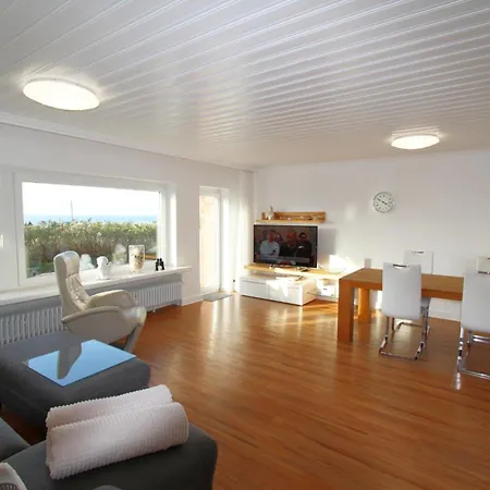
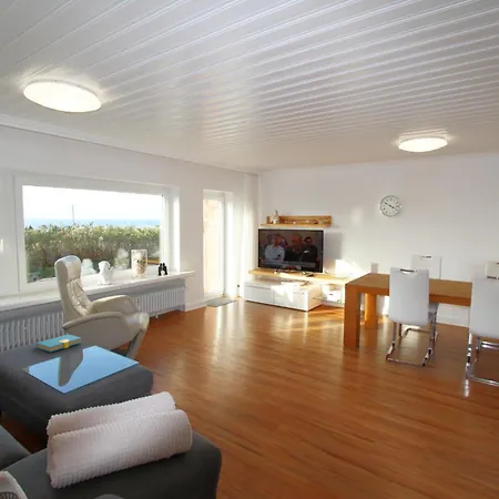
+ book [34,333,82,353]
